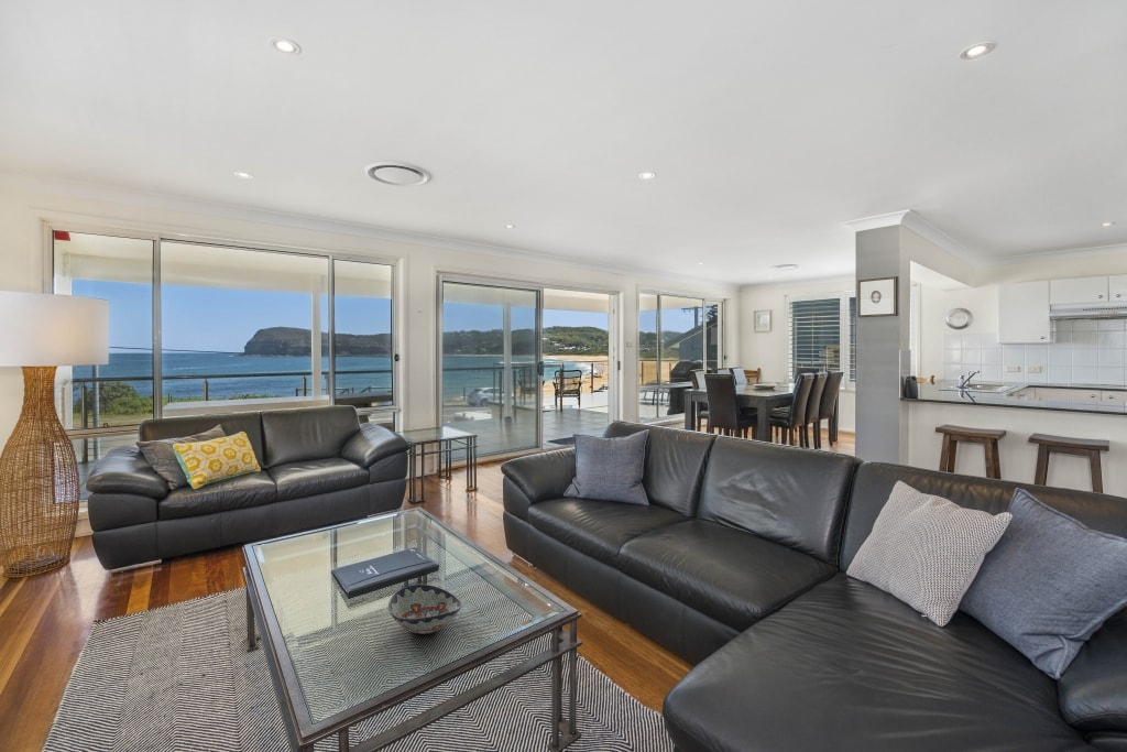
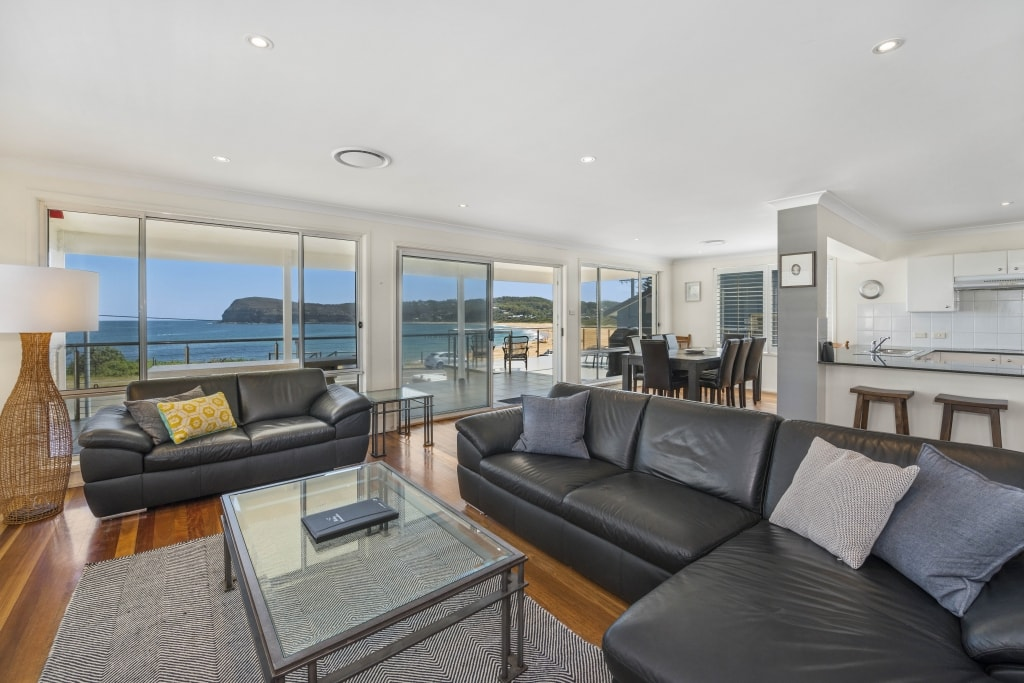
- decorative bowl [387,584,463,635]
